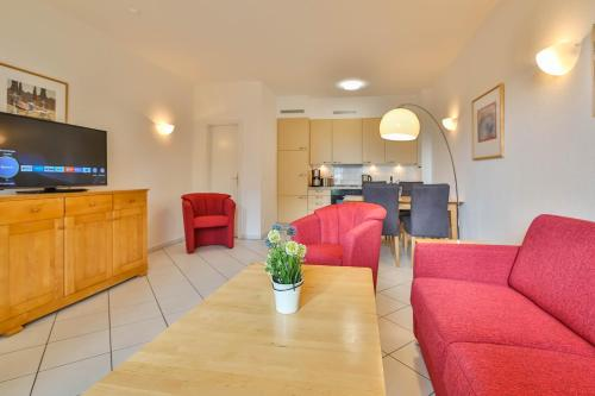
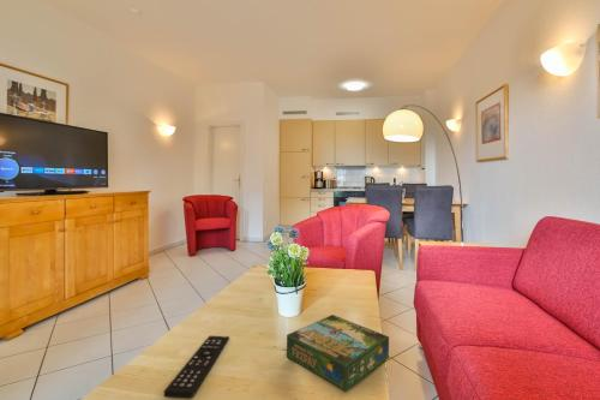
+ remote control [163,334,230,400]
+ board game [286,314,390,394]
